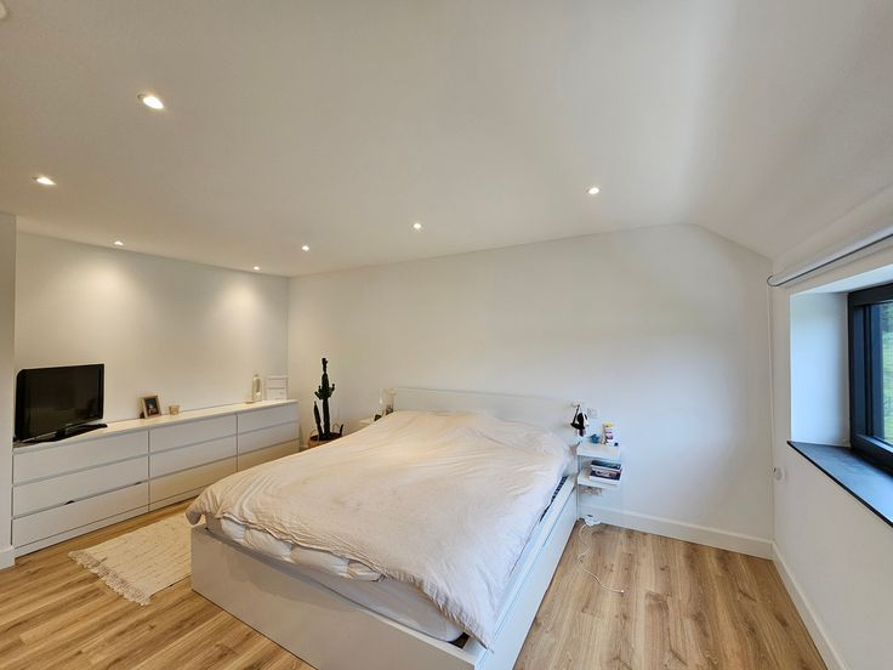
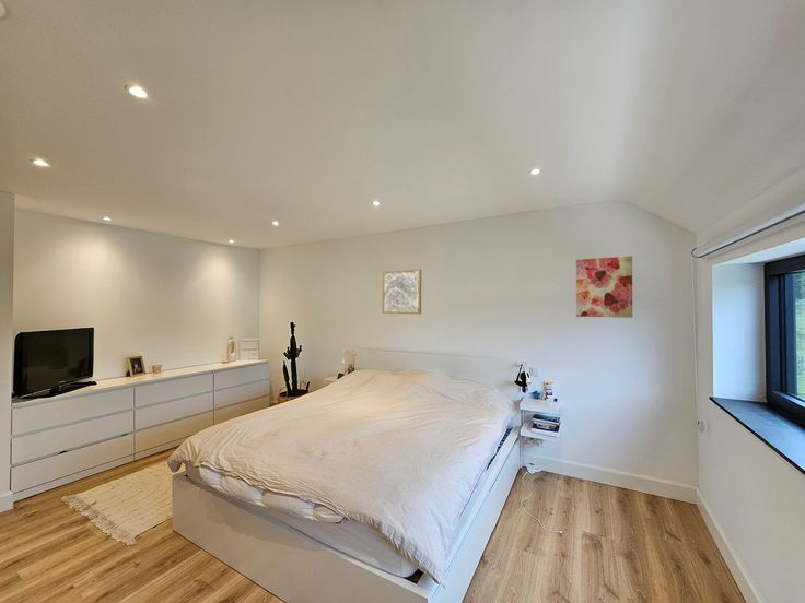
+ wall art [575,256,633,319]
+ wall art [382,268,422,315]
